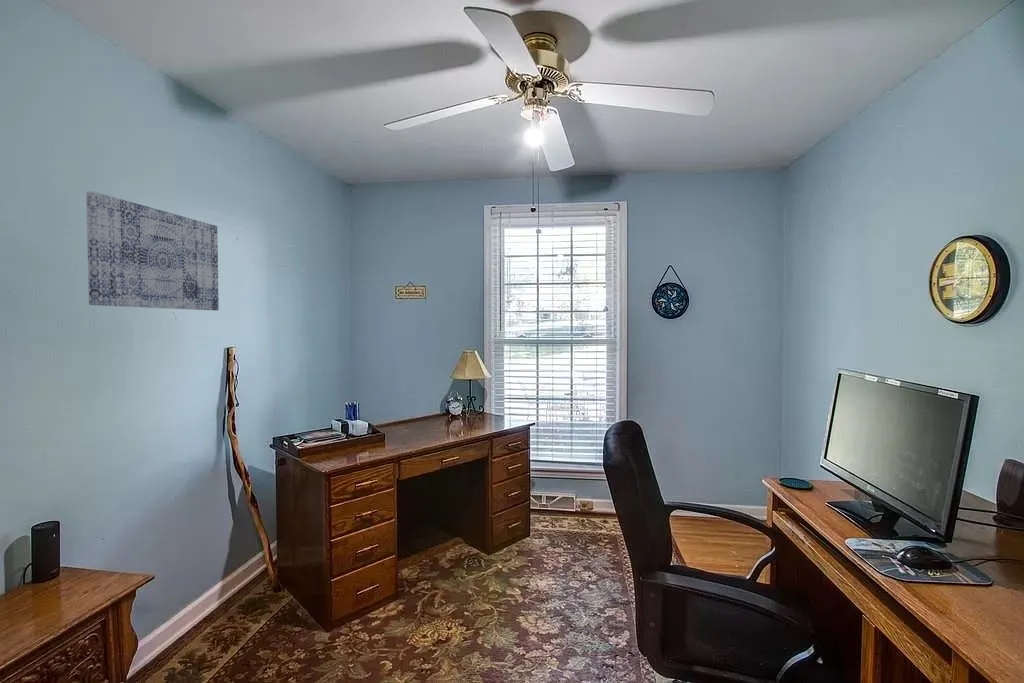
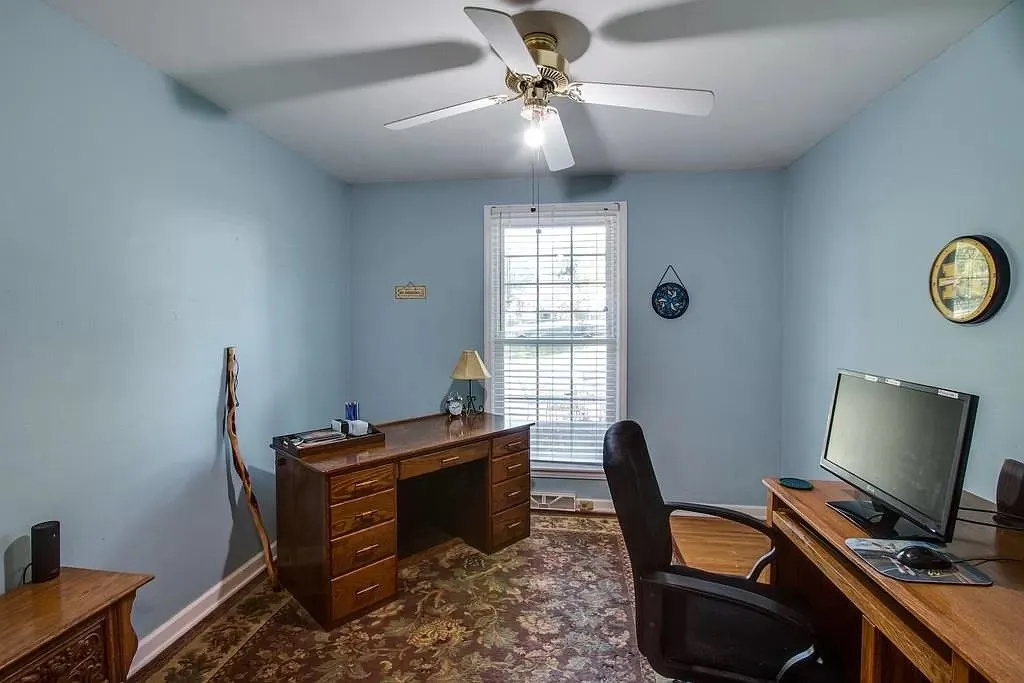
- wall art [85,190,220,311]
